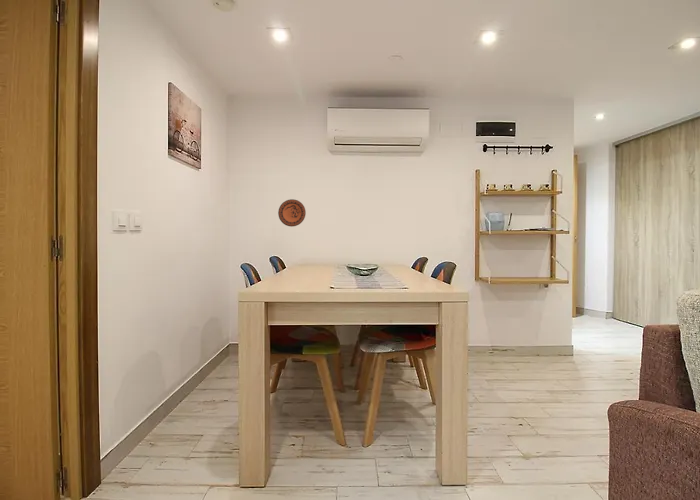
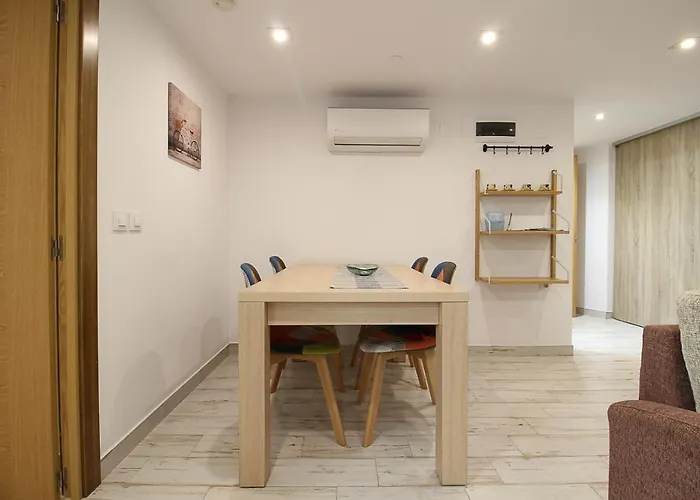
- decorative plate [277,198,307,228]
